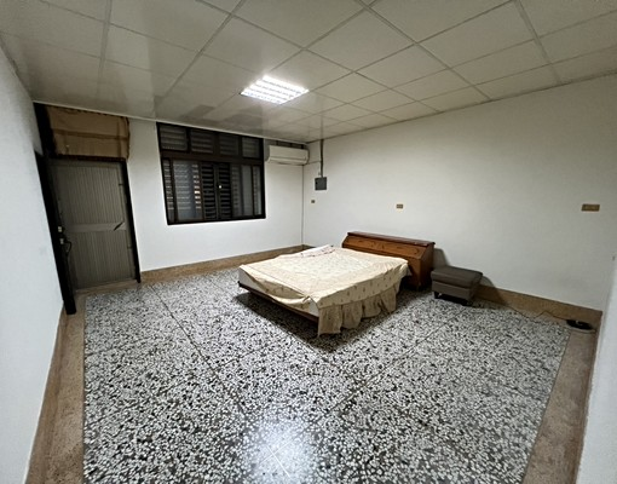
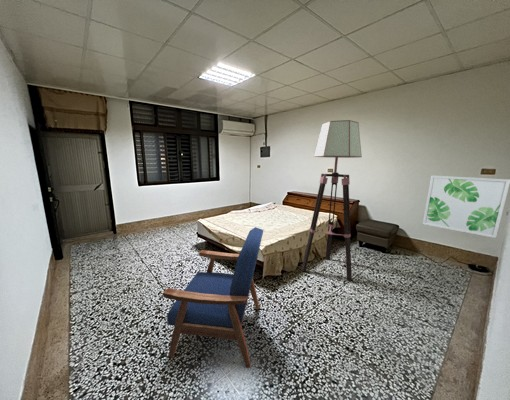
+ armchair [162,226,264,369]
+ wall art [422,175,510,239]
+ floor lamp [301,119,363,282]
